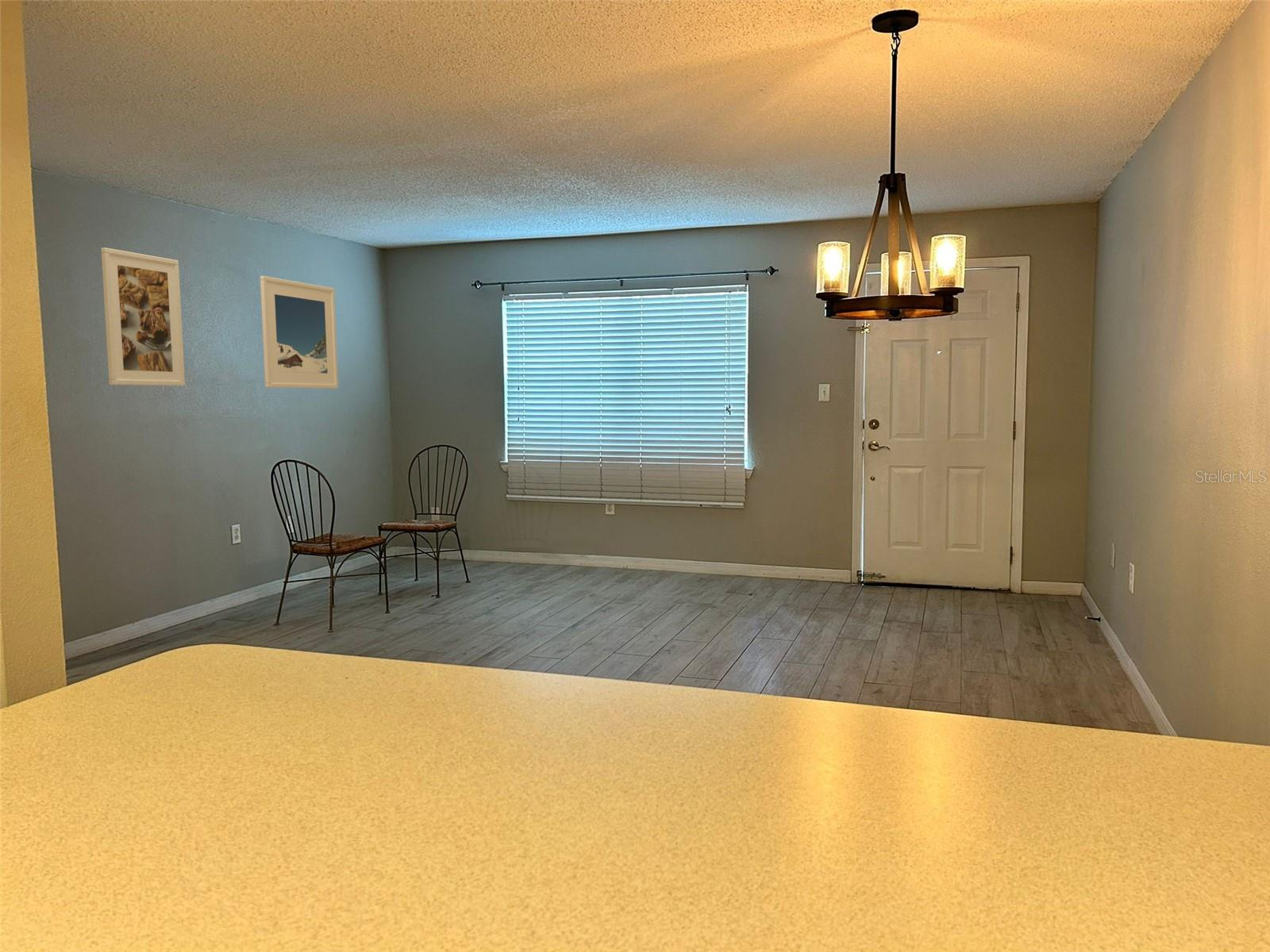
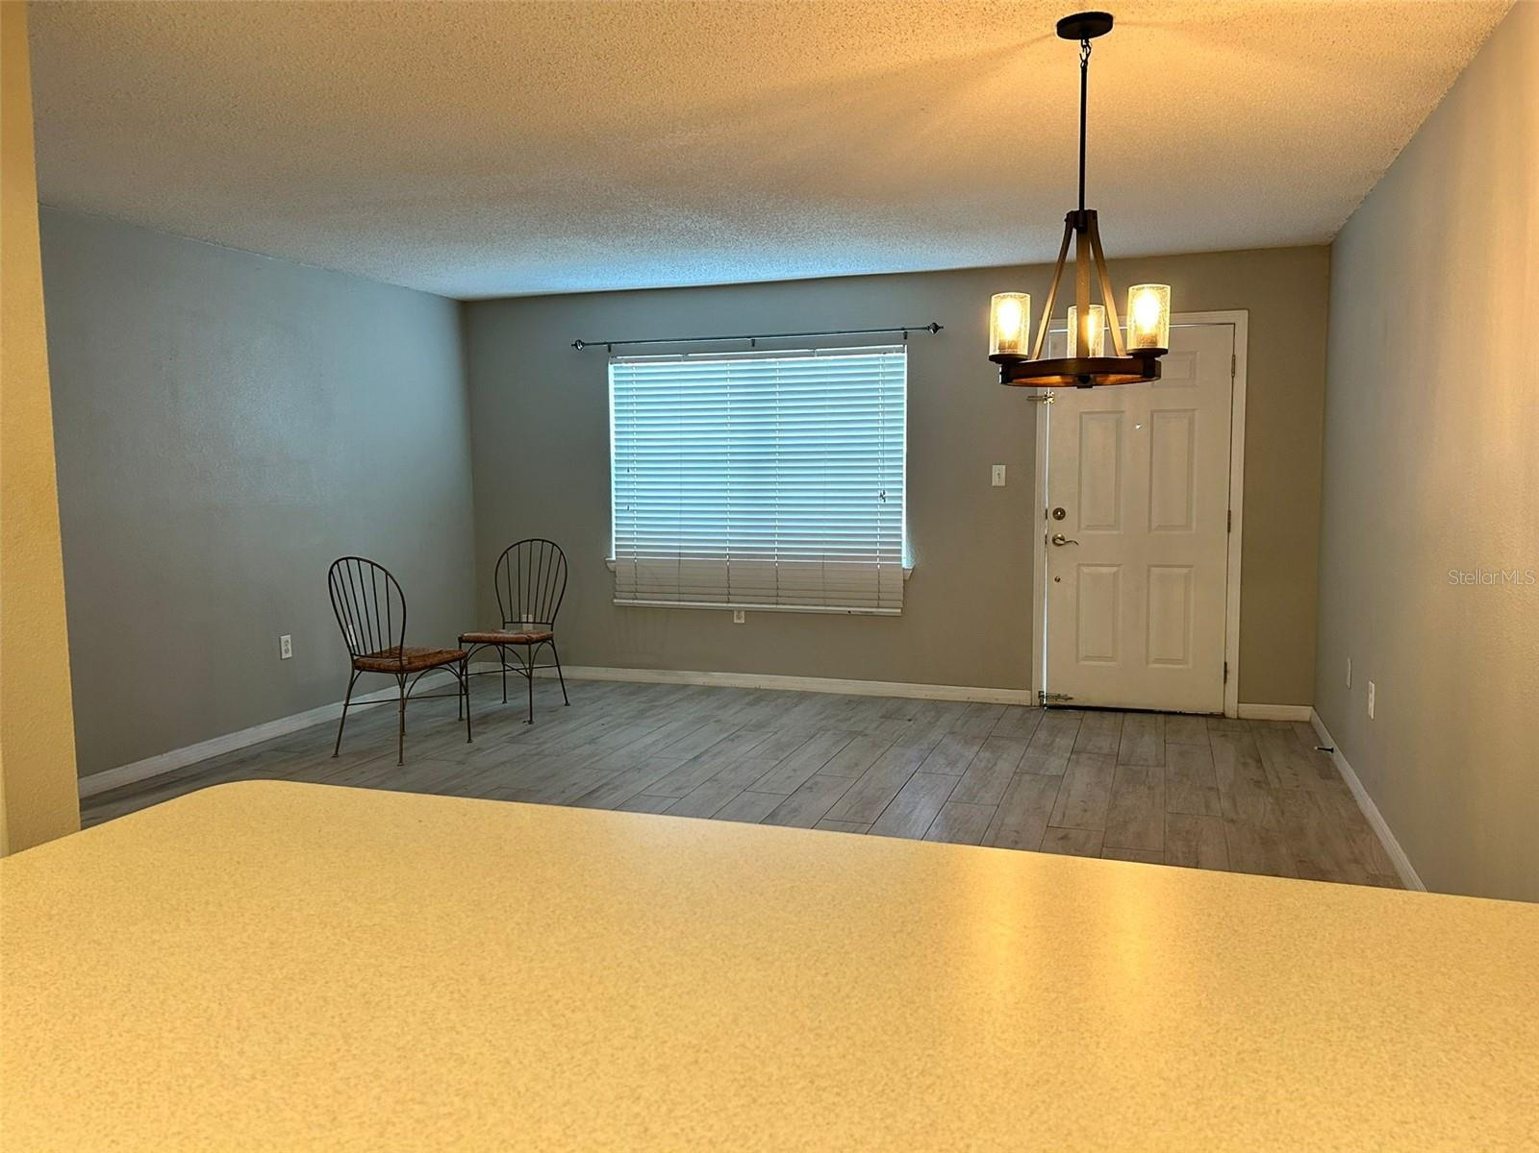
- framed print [101,247,186,386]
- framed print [260,275,339,390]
